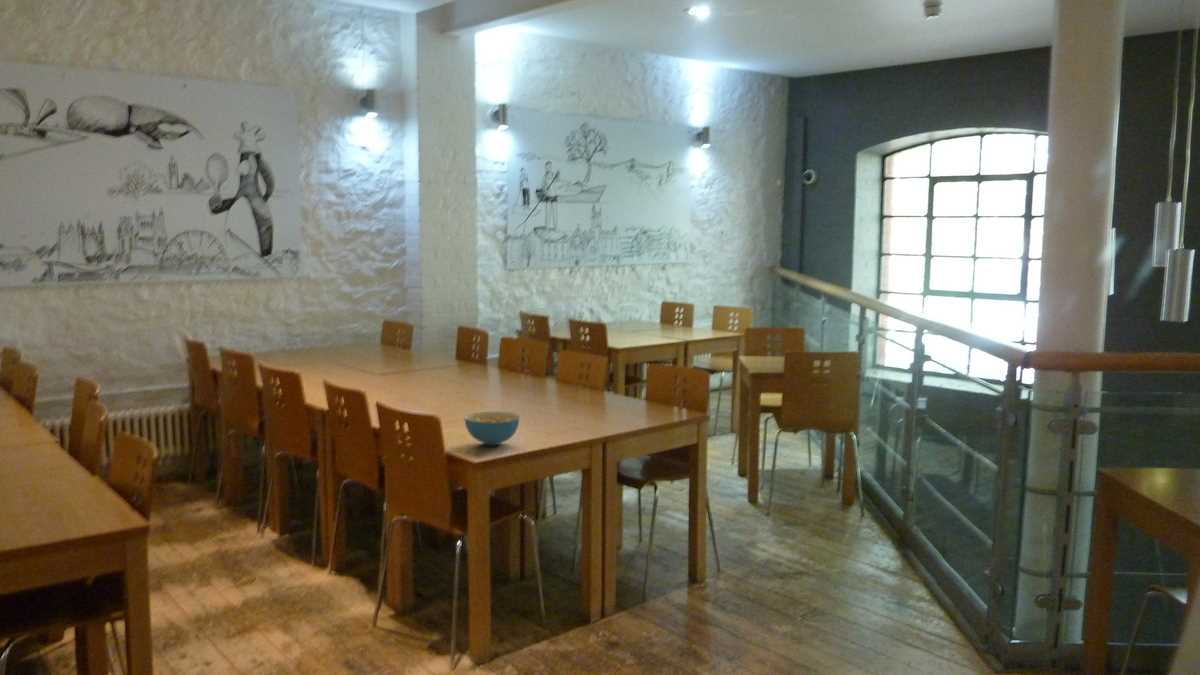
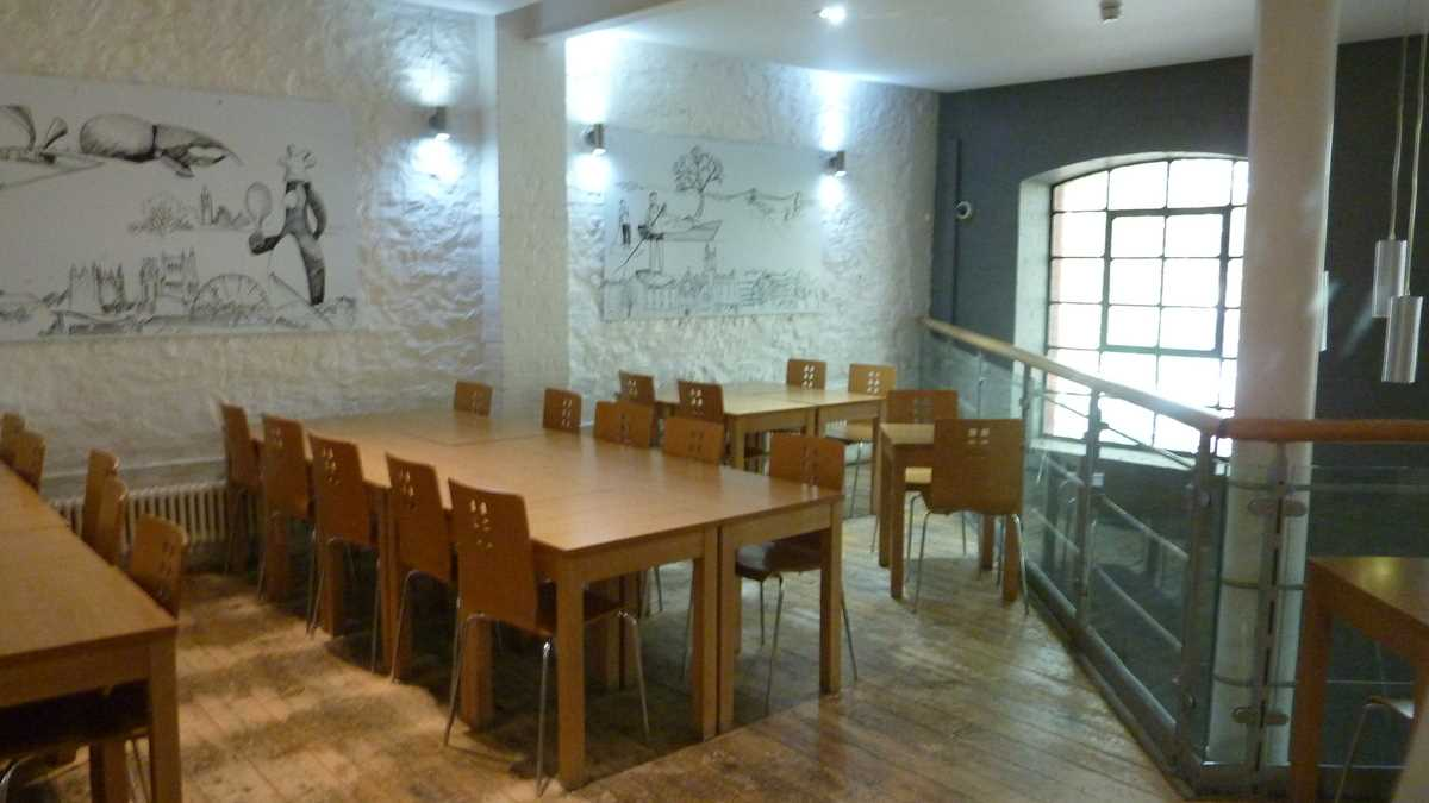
- cereal bowl [464,411,521,446]
